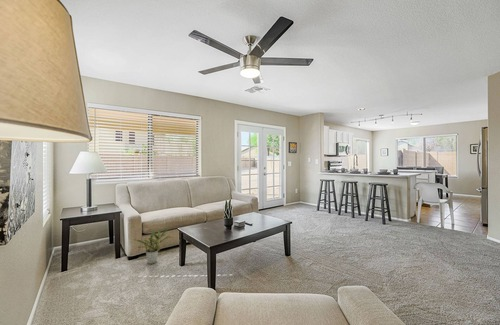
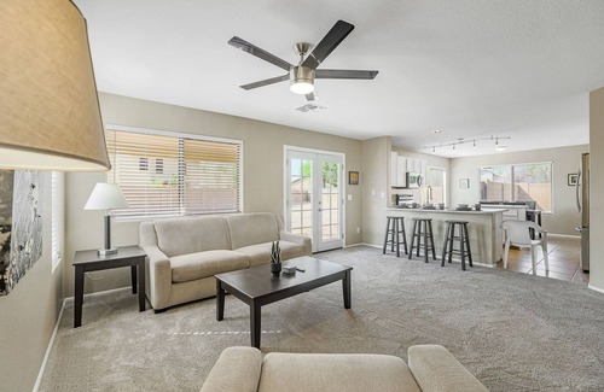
- potted plant [135,227,174,265]
